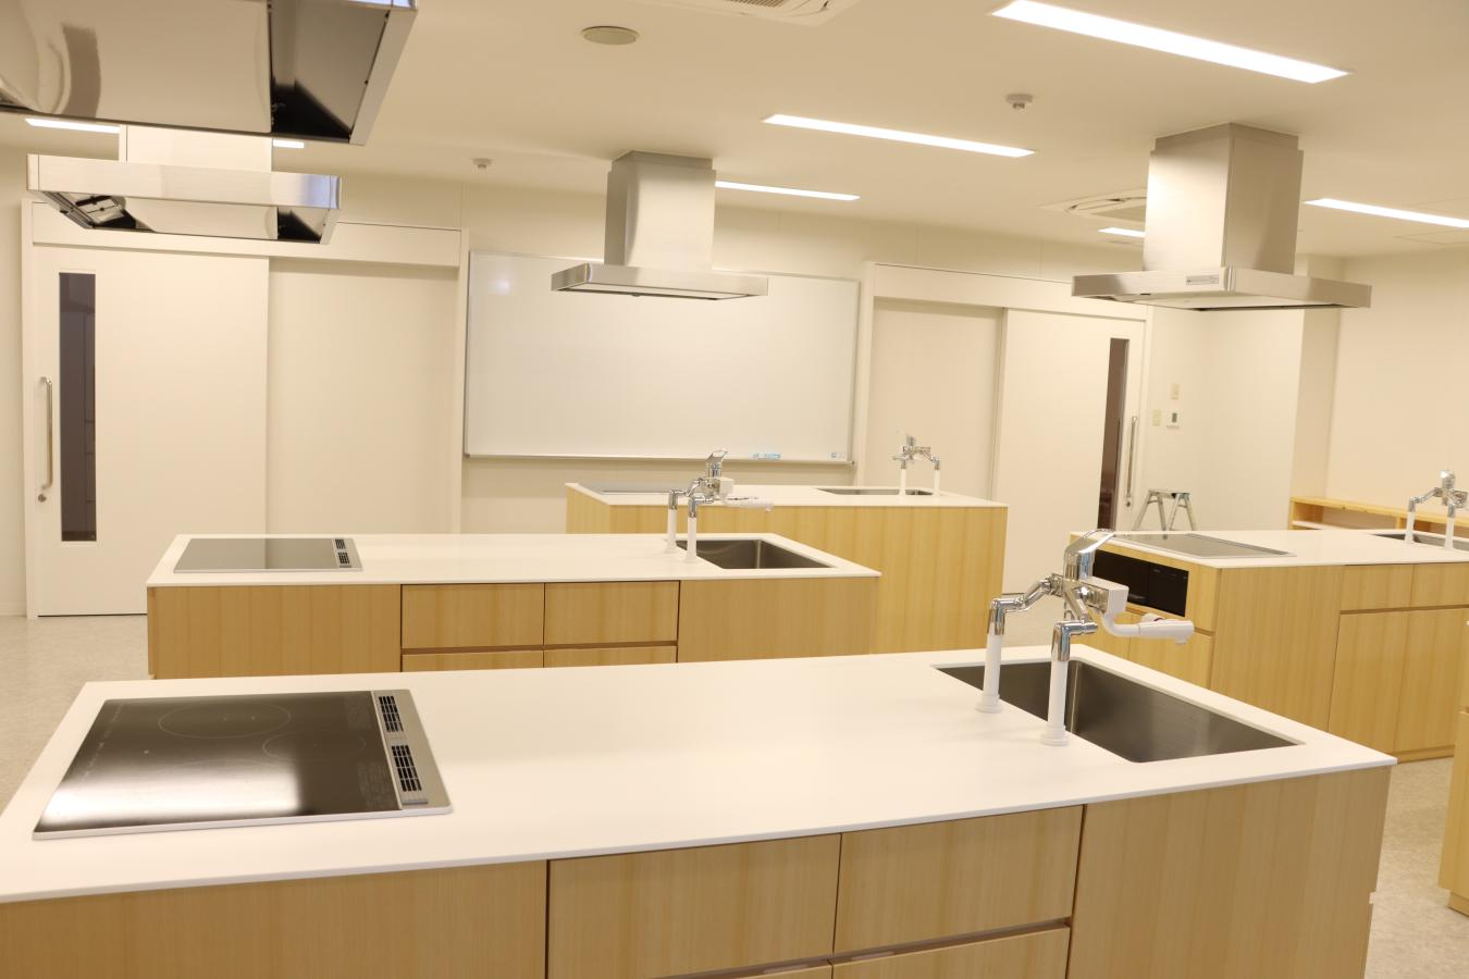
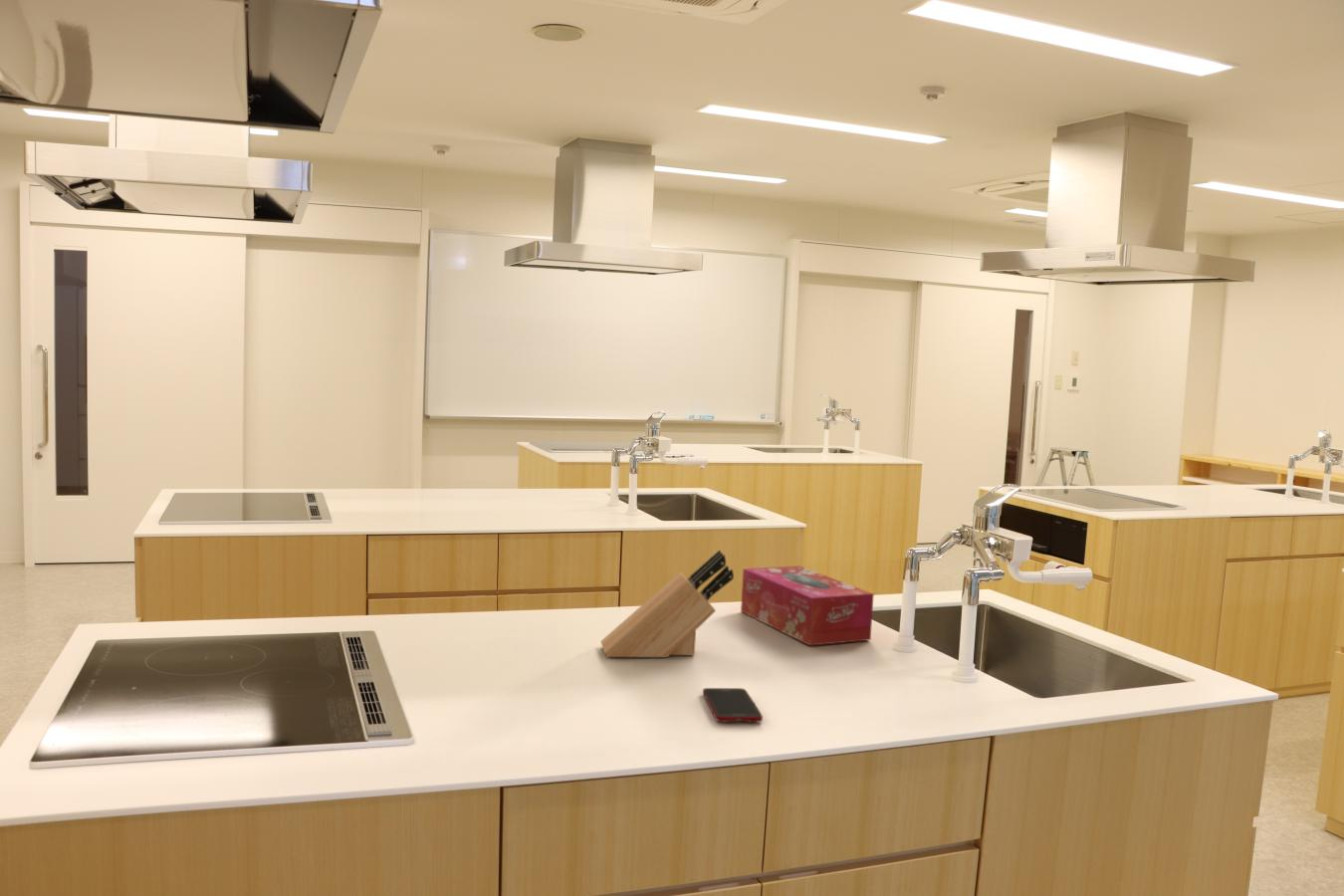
+ cell phone [702,687,764,723]
+ knife block [600,550,735,658]
+ tissue box [740,565,875,646]
